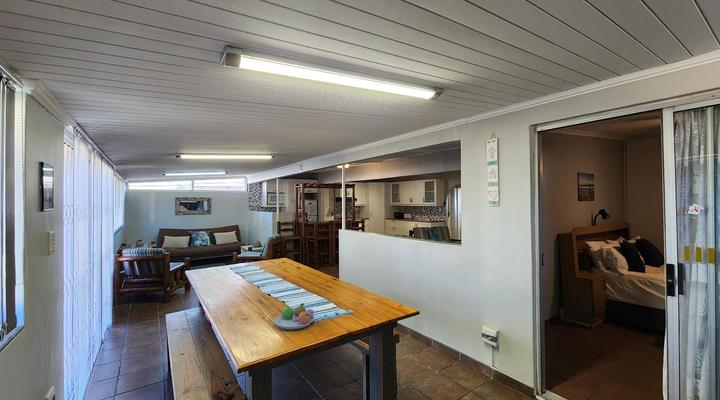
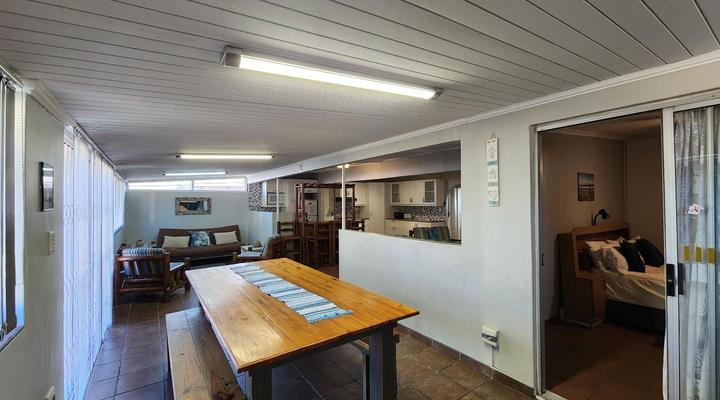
- fruit bowl [273,302,315,330]
